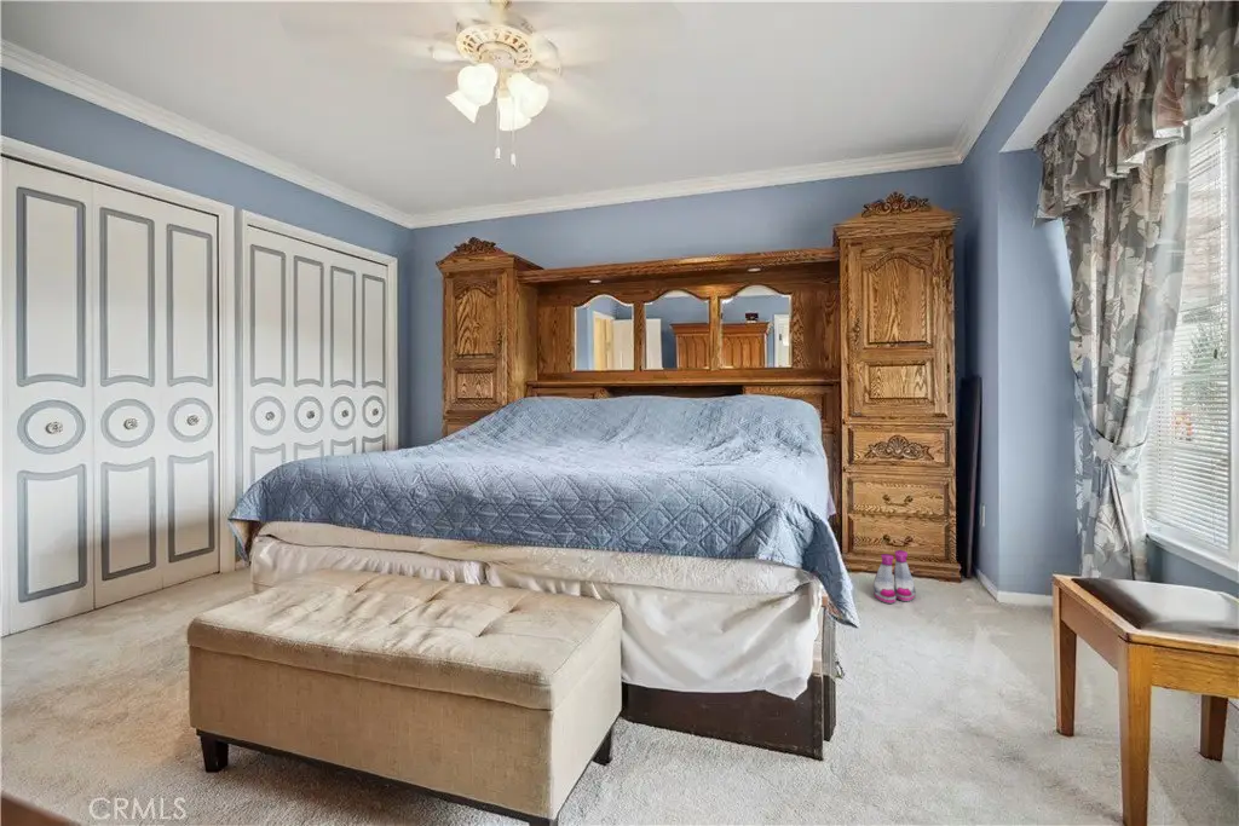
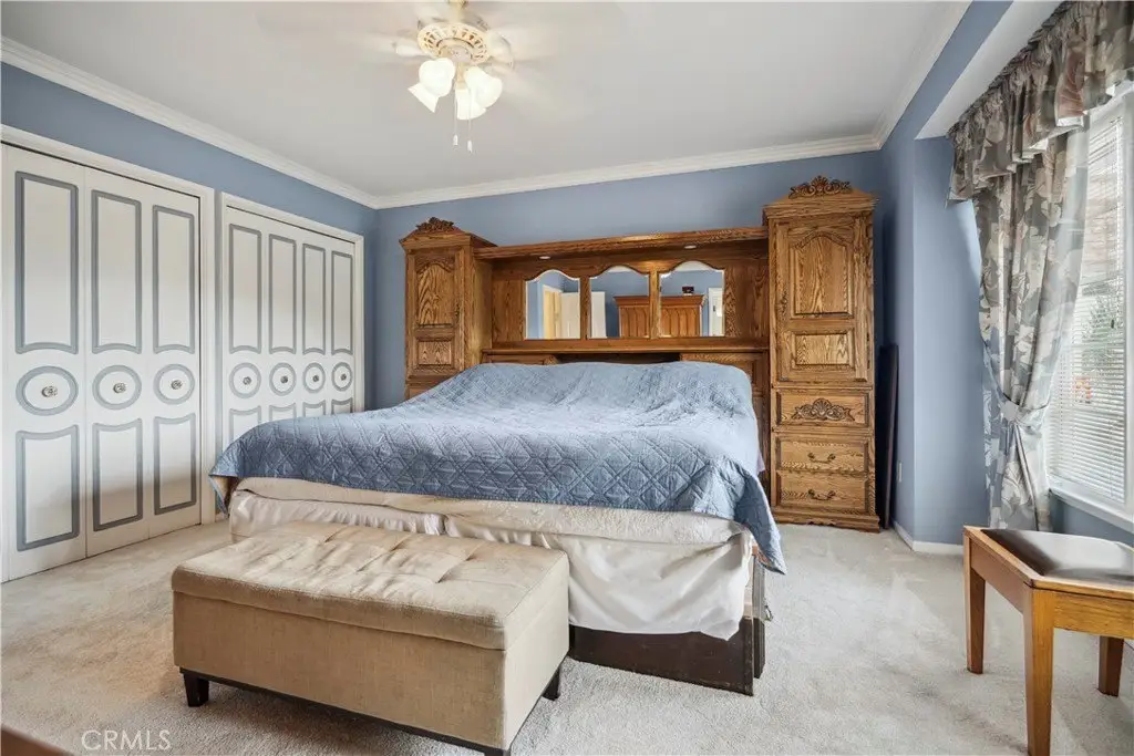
- boots [872,549,917,605]
